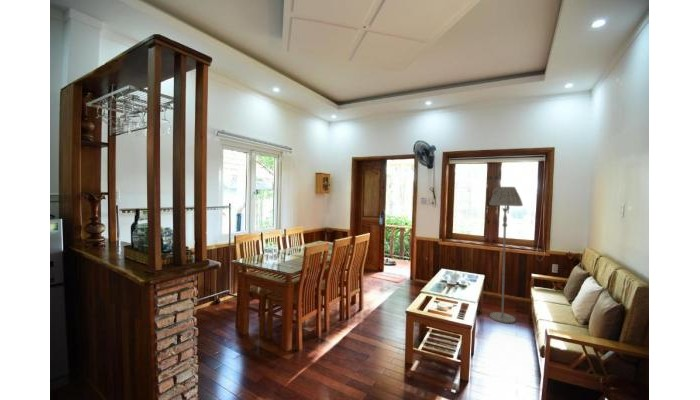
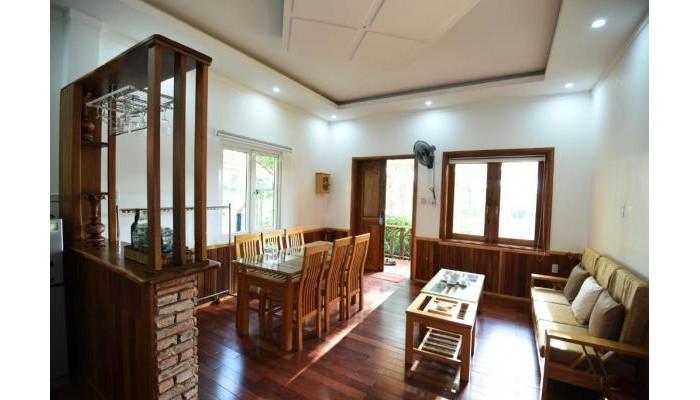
- floor lamp [488,186,524,324]
